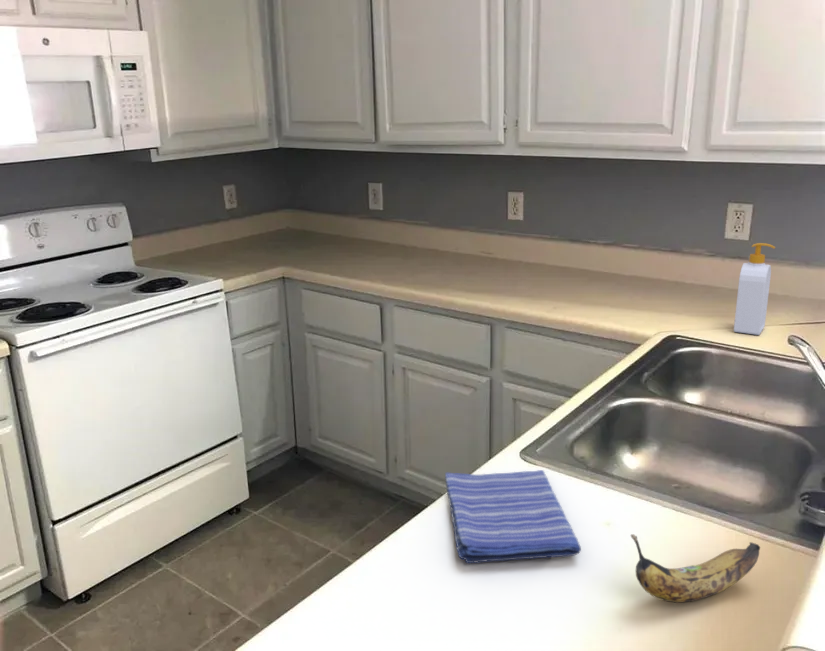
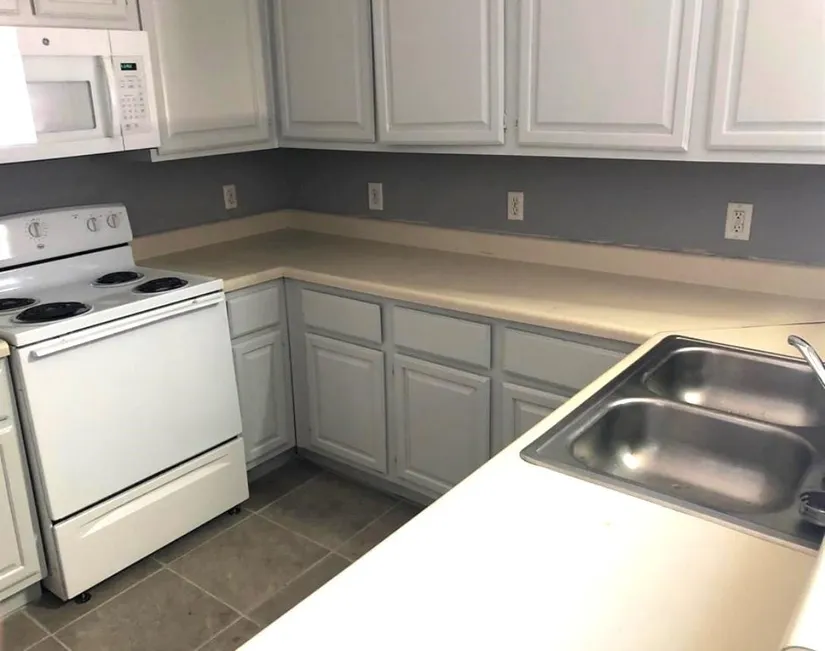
- banana [630,533,761,603]
- dish towel [444,469,582,564]
- soap bottle [733,242,776,336]
